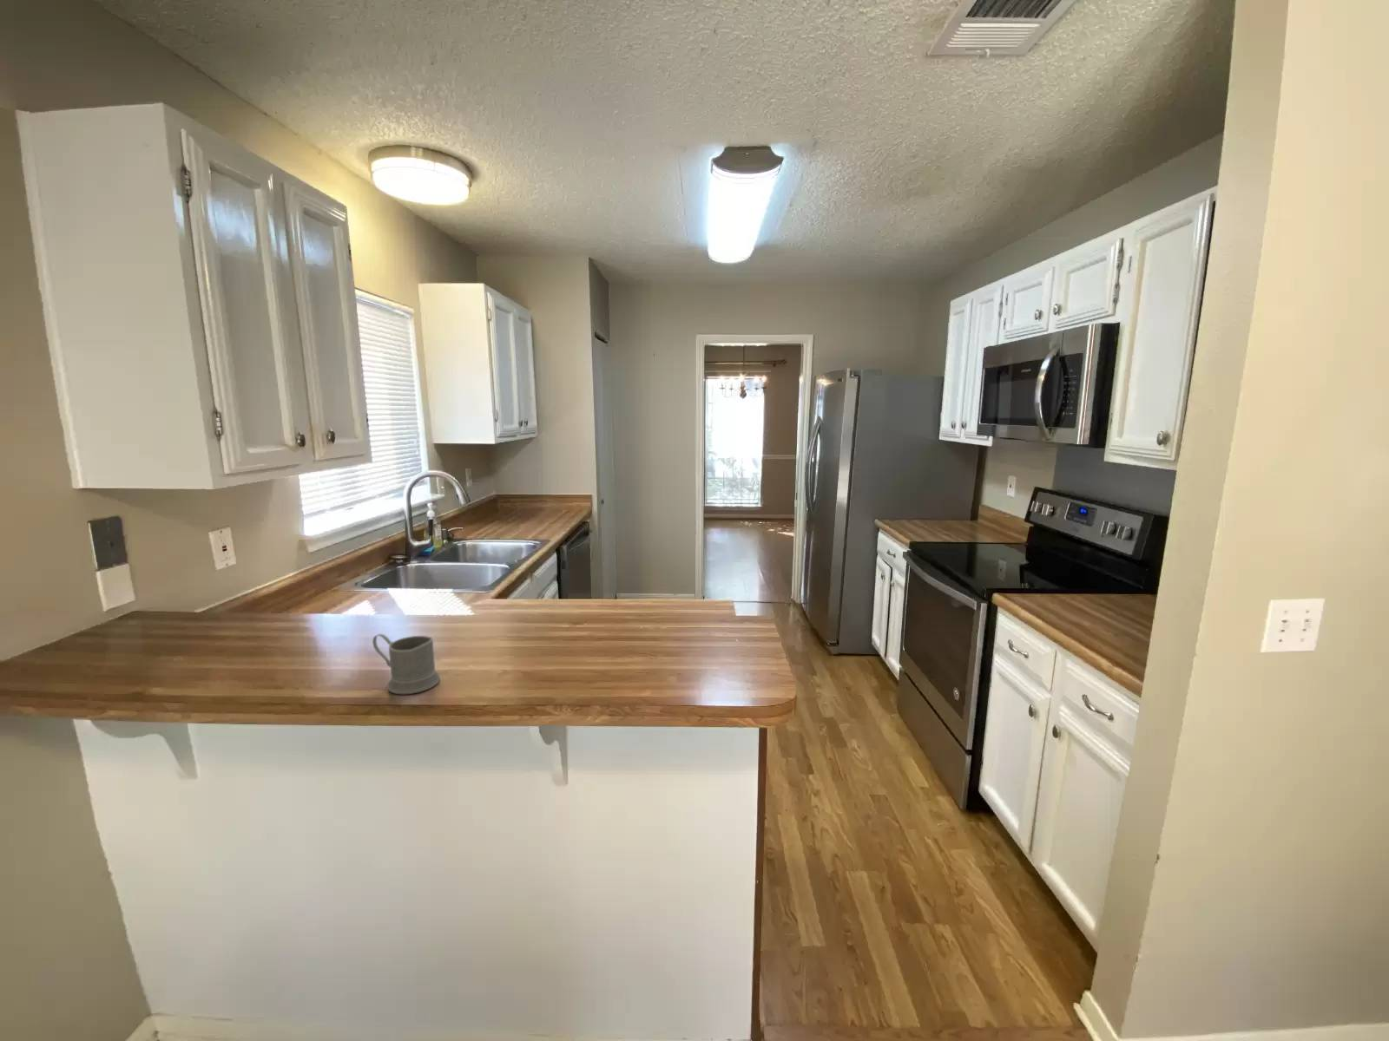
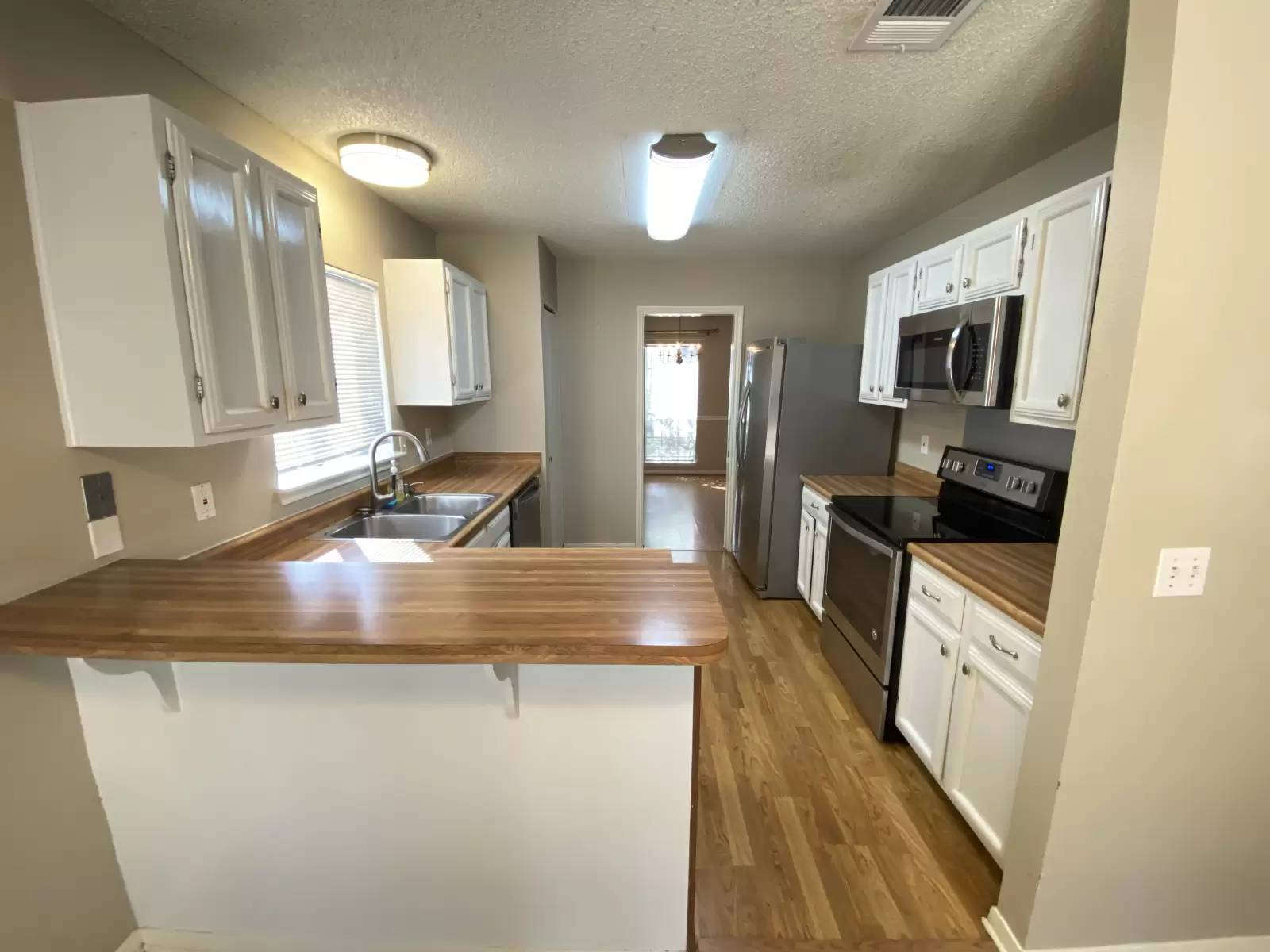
- mug [372,633,440,694]
